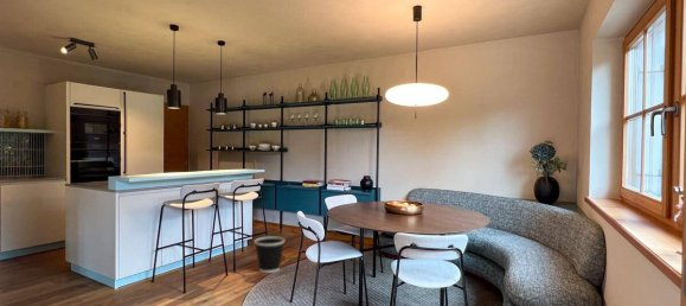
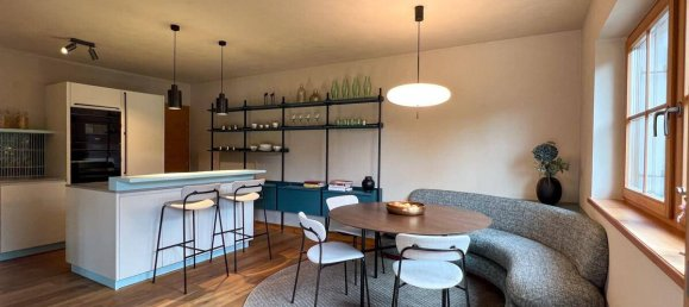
- wastebasket [254,235,286,274]
